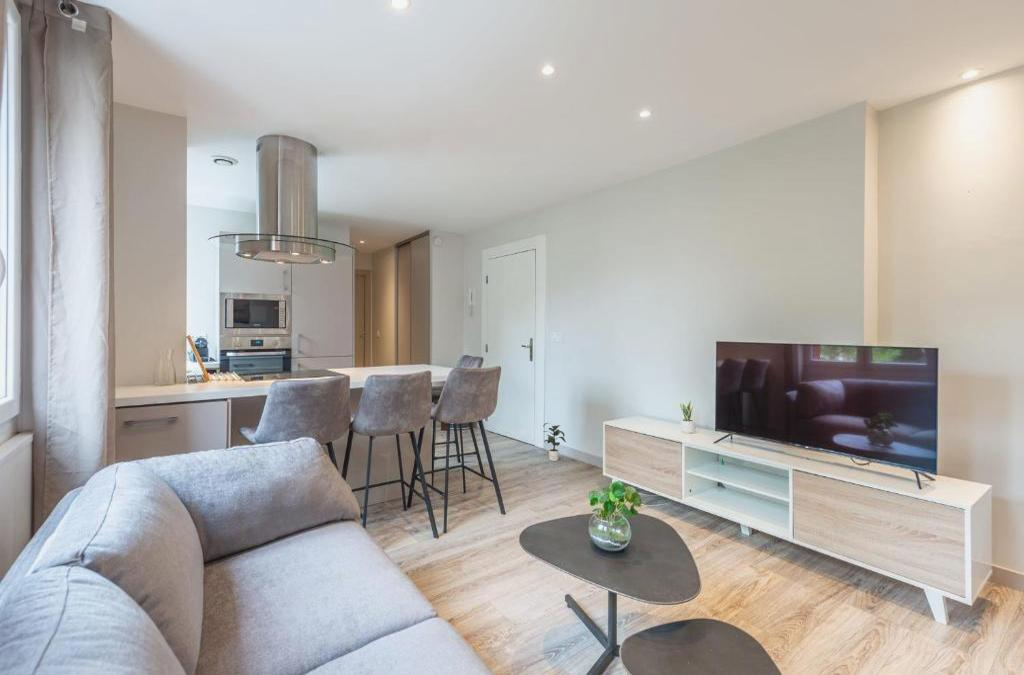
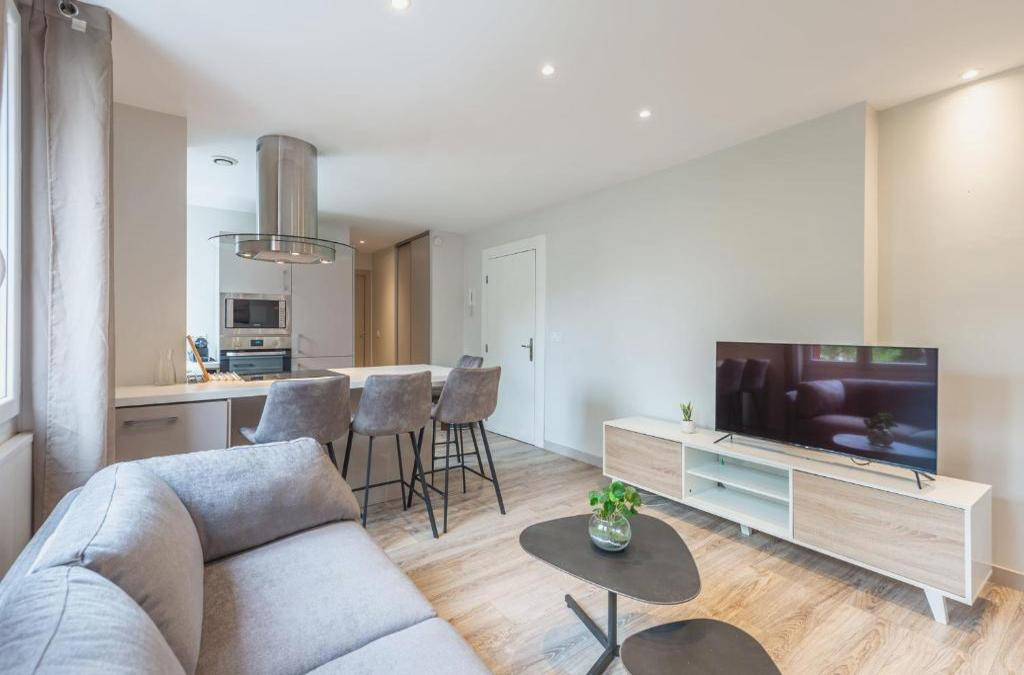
- potted plant [542,422,567,462]
